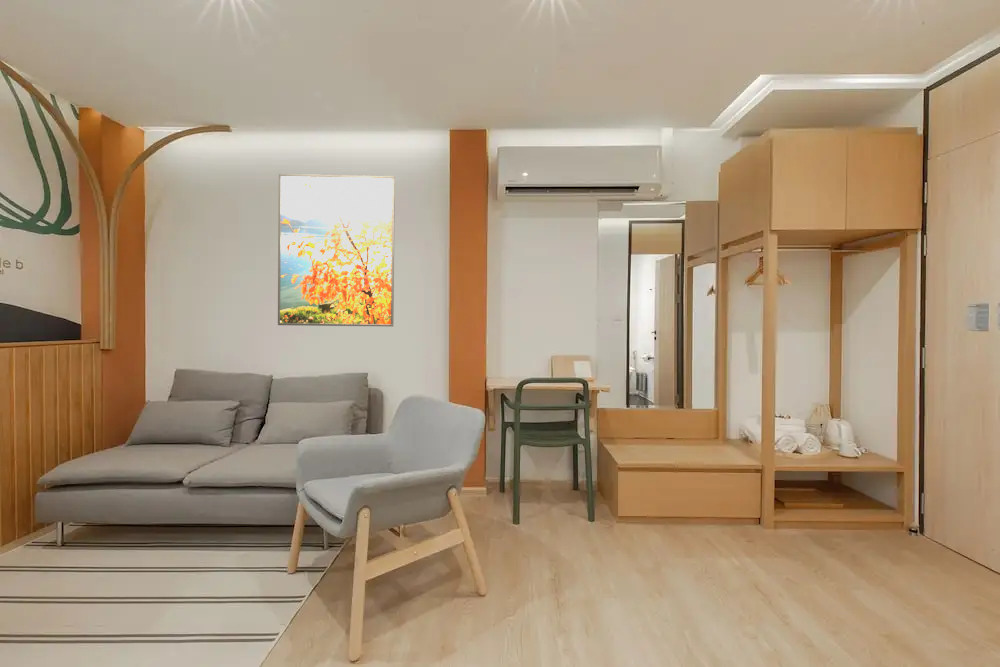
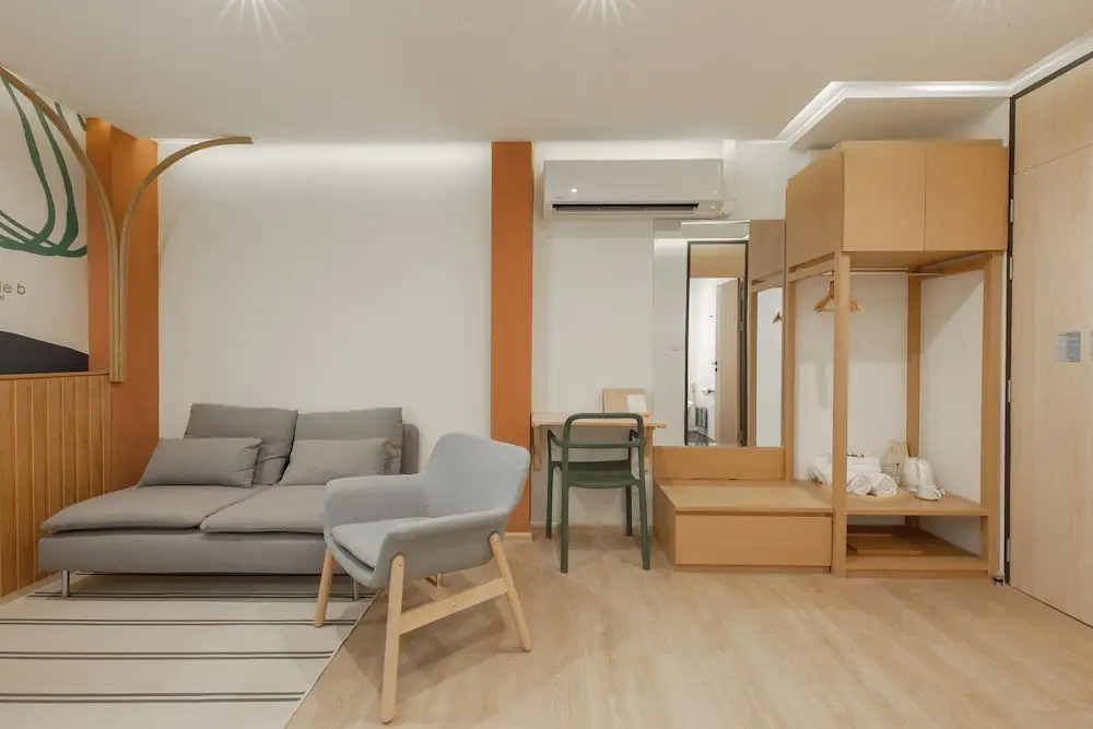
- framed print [277,173,396,327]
